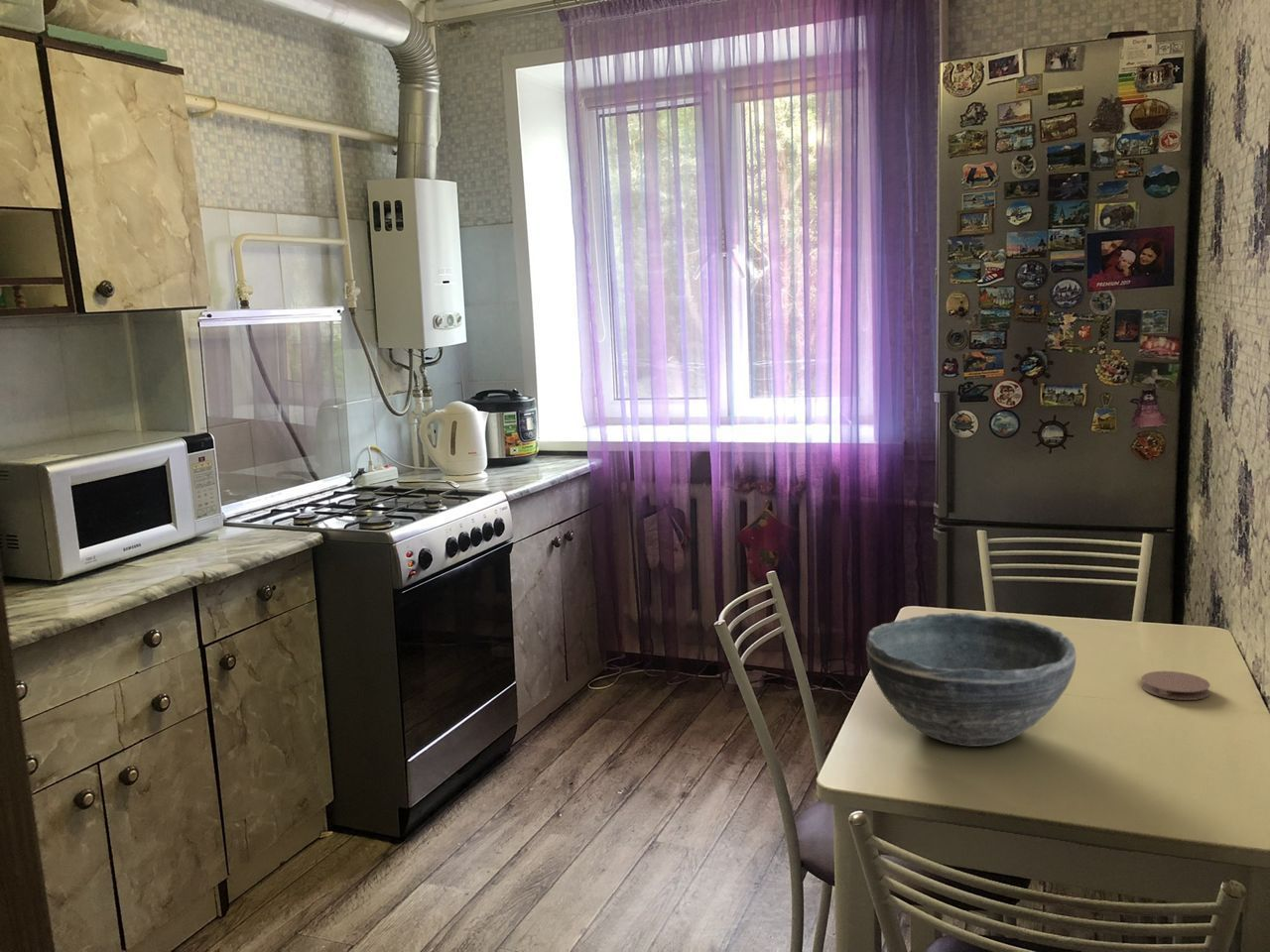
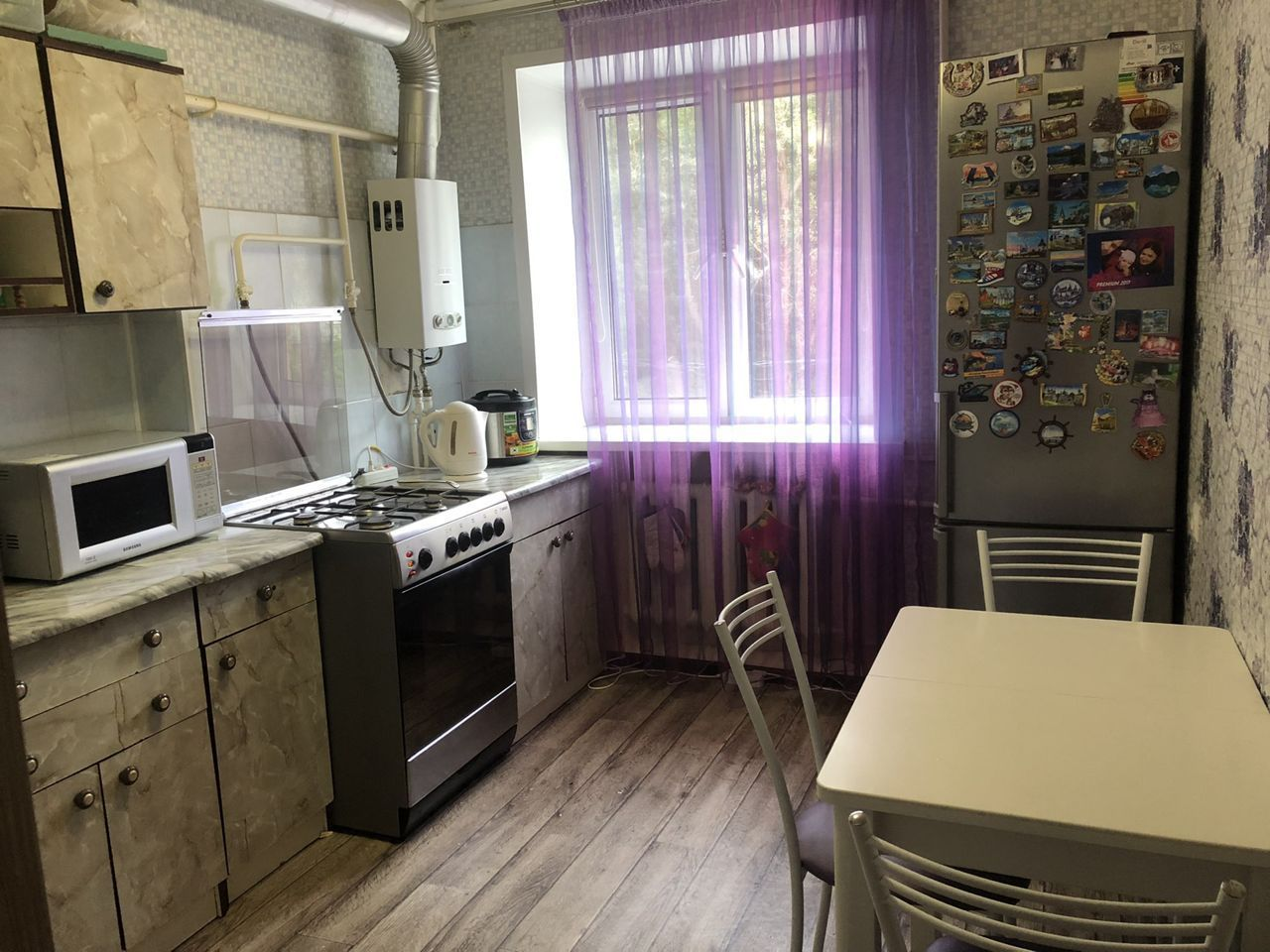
- coaster [1141,670,1211,701]
- bowl [865,612,1078,748]
